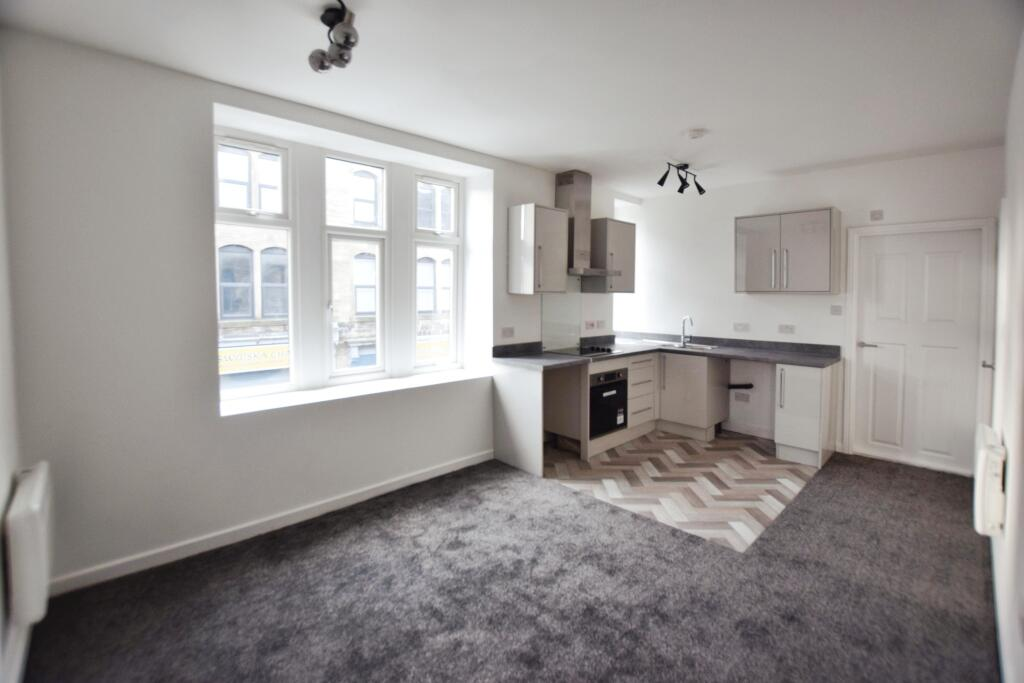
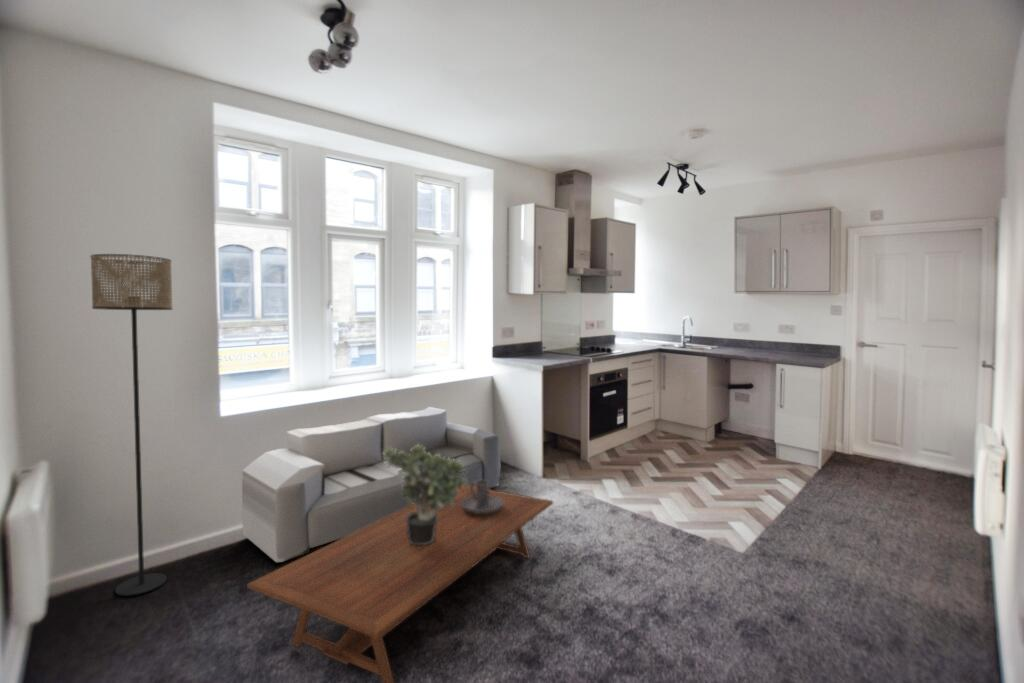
+ candle holder [461,480,504,514]
+ floor lamp [90,253,174,597]
+ potted plant [383,444,467,546]
+ coffee table [246,484,554,683]
+ loveseat [241,406,501,563]
